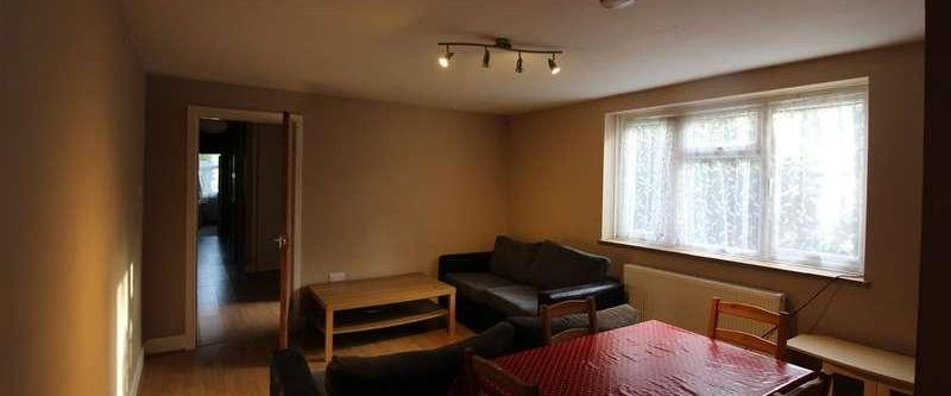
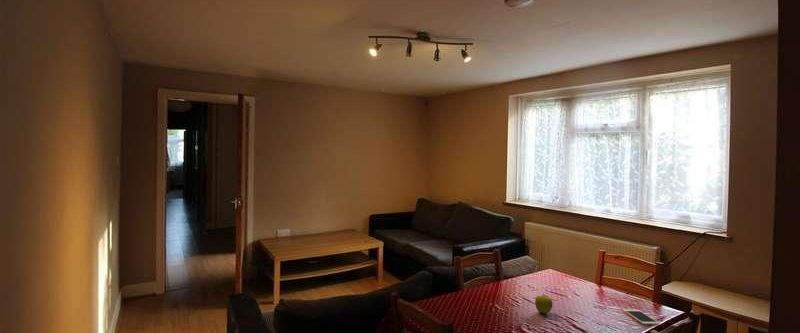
+ fruit [534,295,554,314]
+ cell phone [622,308,661,326]
